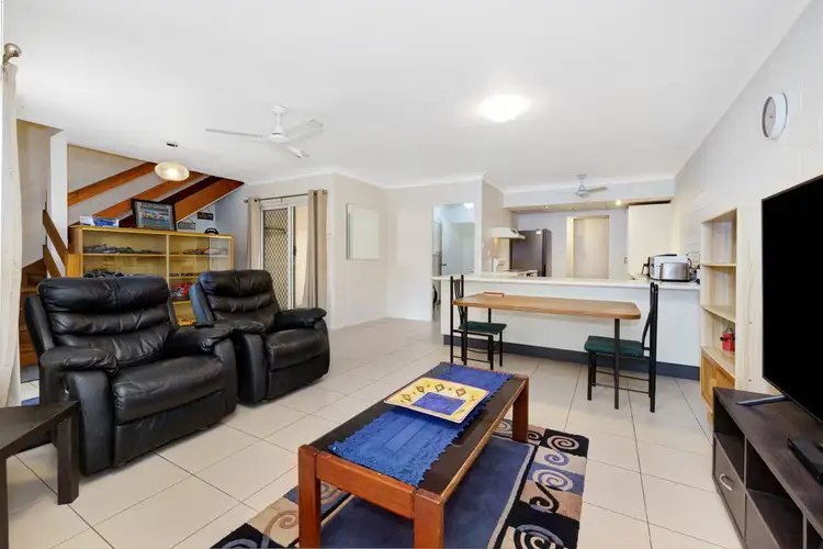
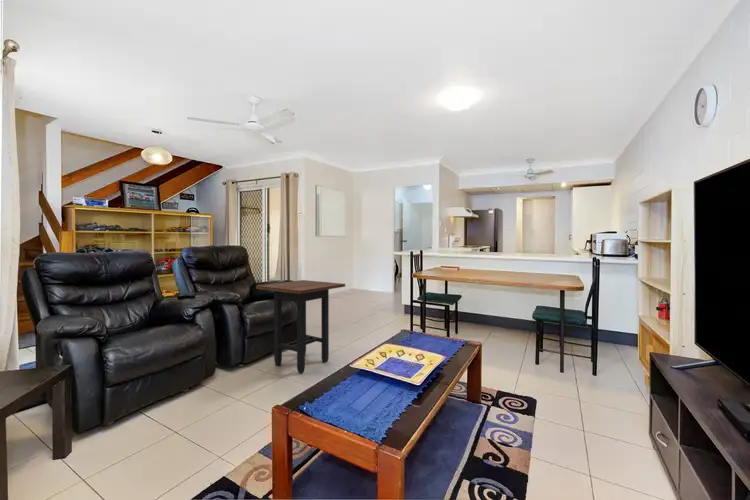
+ side table [255,279,346,374]
